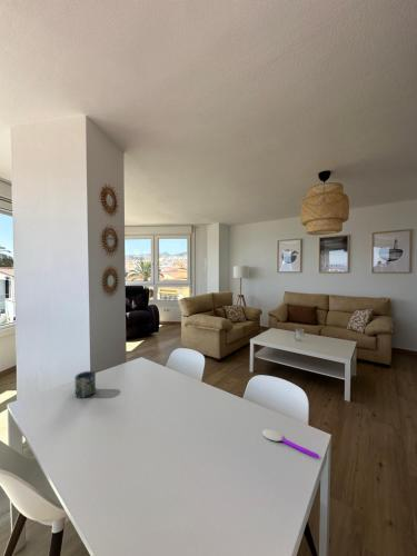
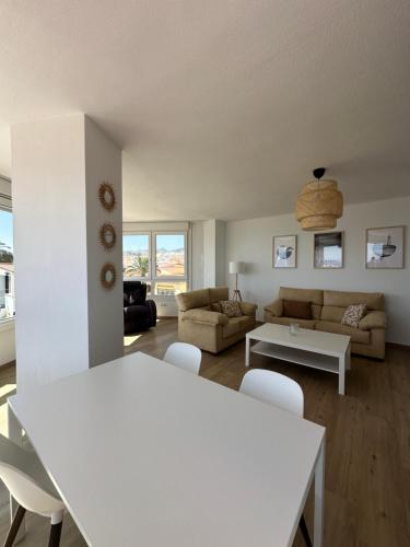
- spoon [261,428,320,459]
- cup [73,370,97,399]
